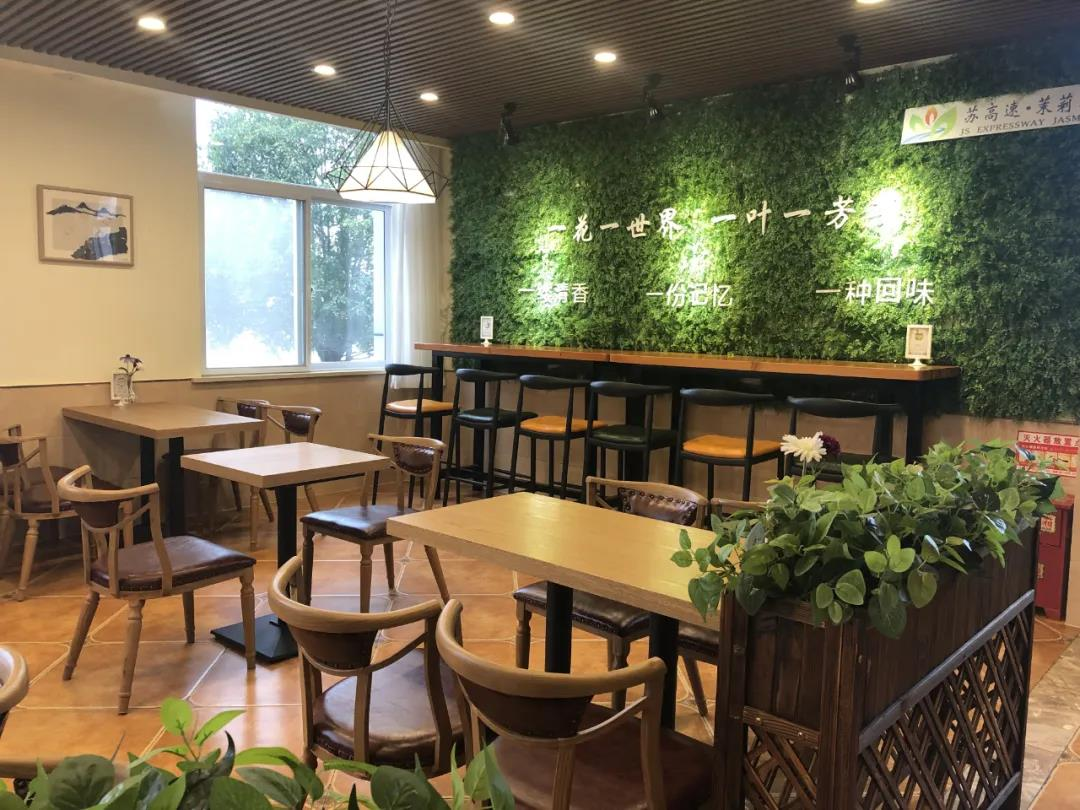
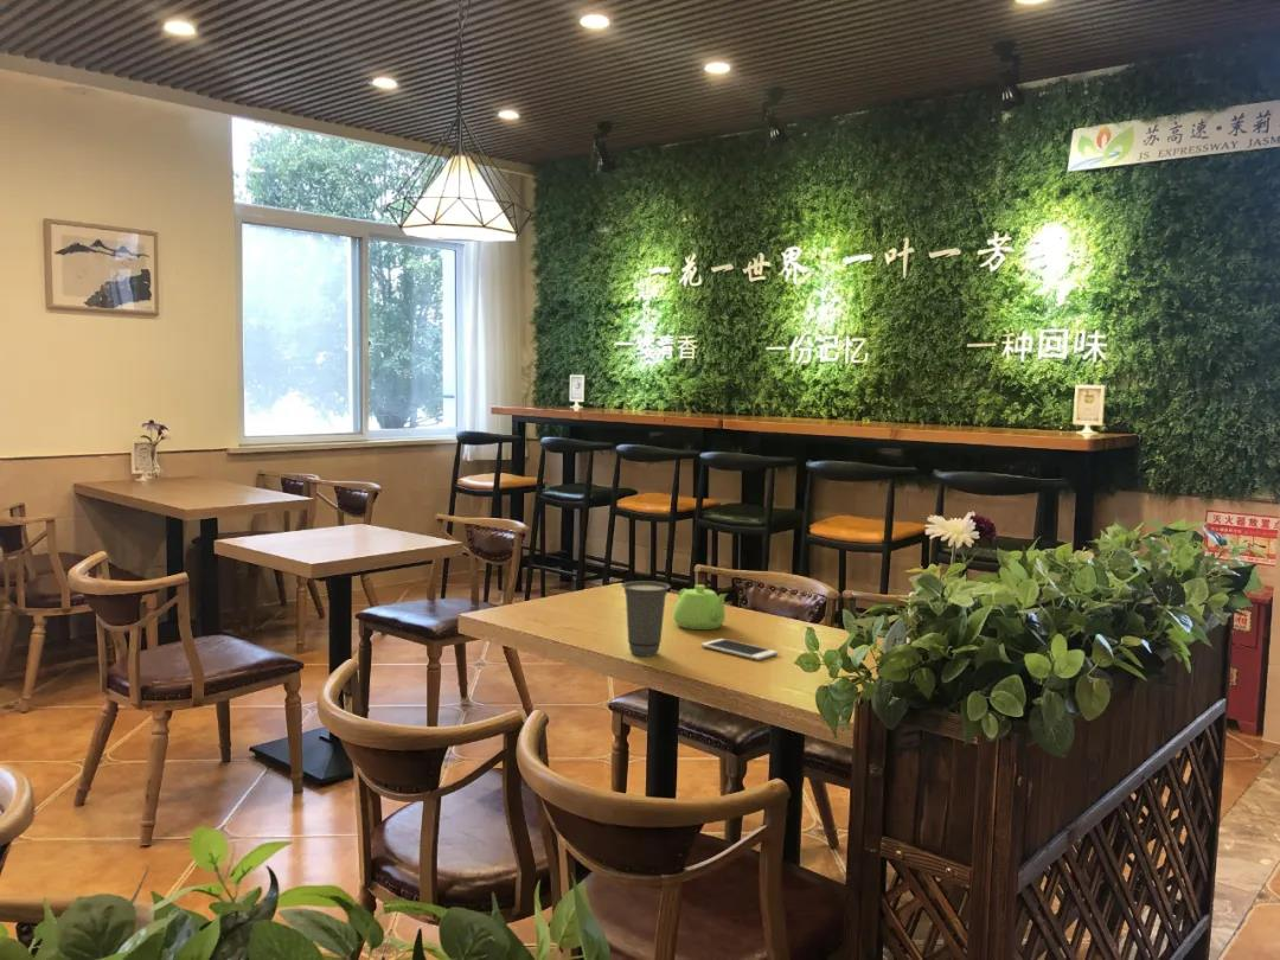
+ cell phone [700,638,779,661]
+ teapot [672,583,729,631]
+ cup [620,580,672,658]
